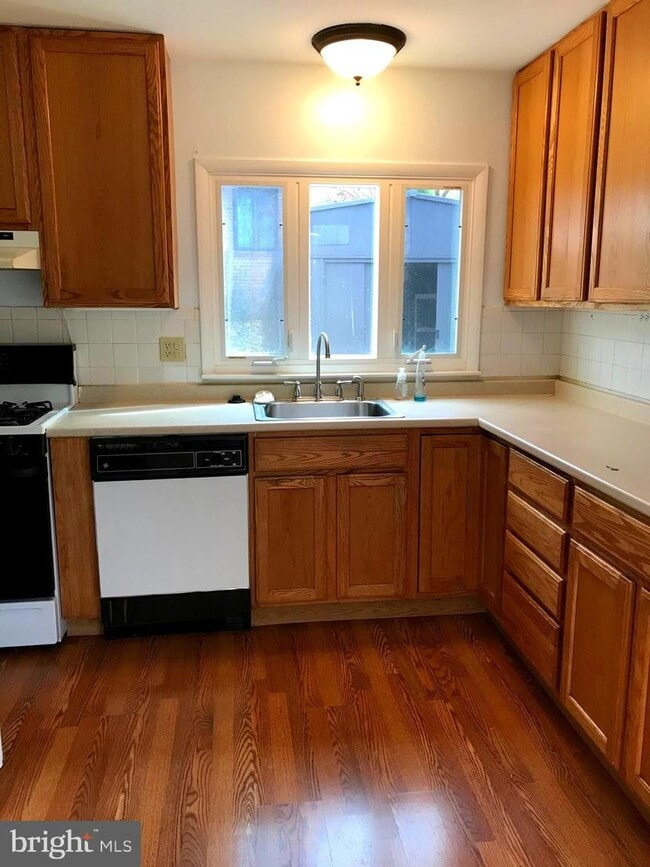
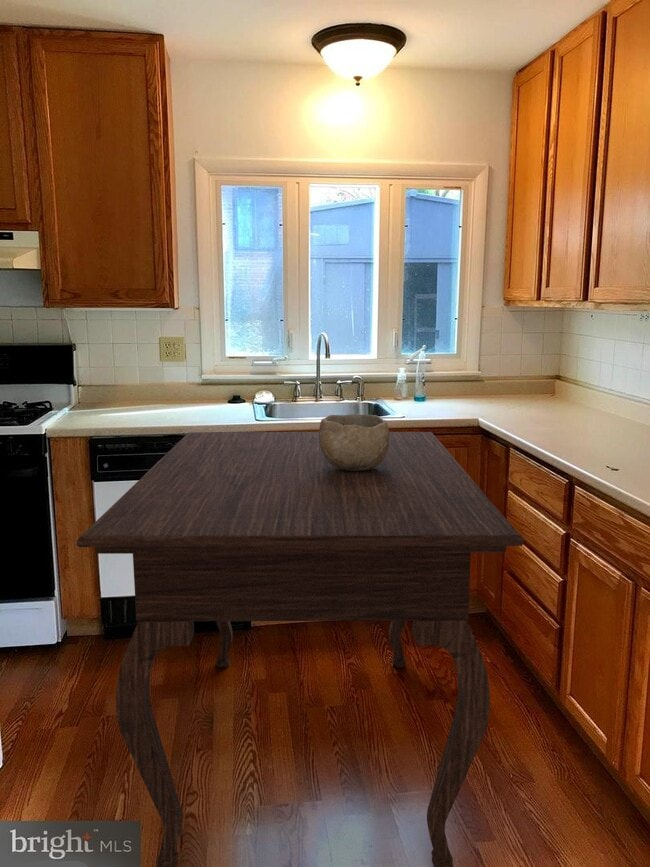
+ bowl [318,413,390,471]
+ dining table [76,431,525,867]
